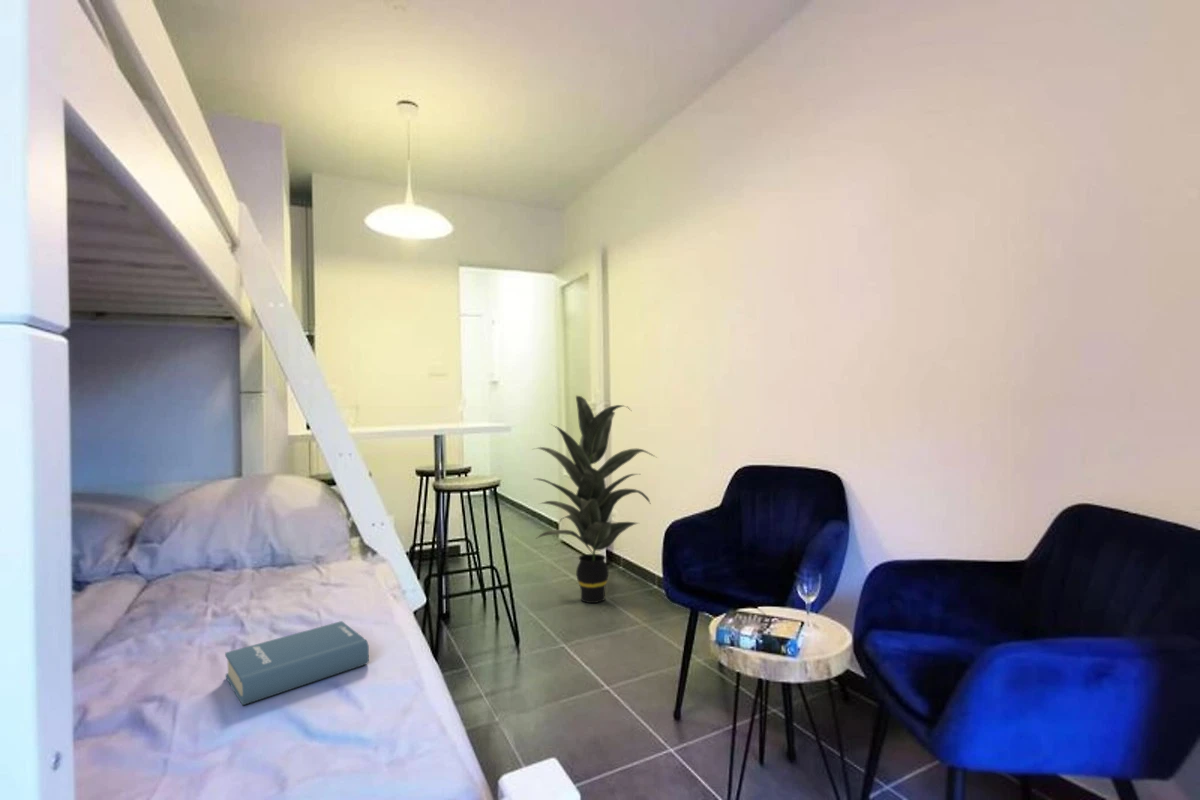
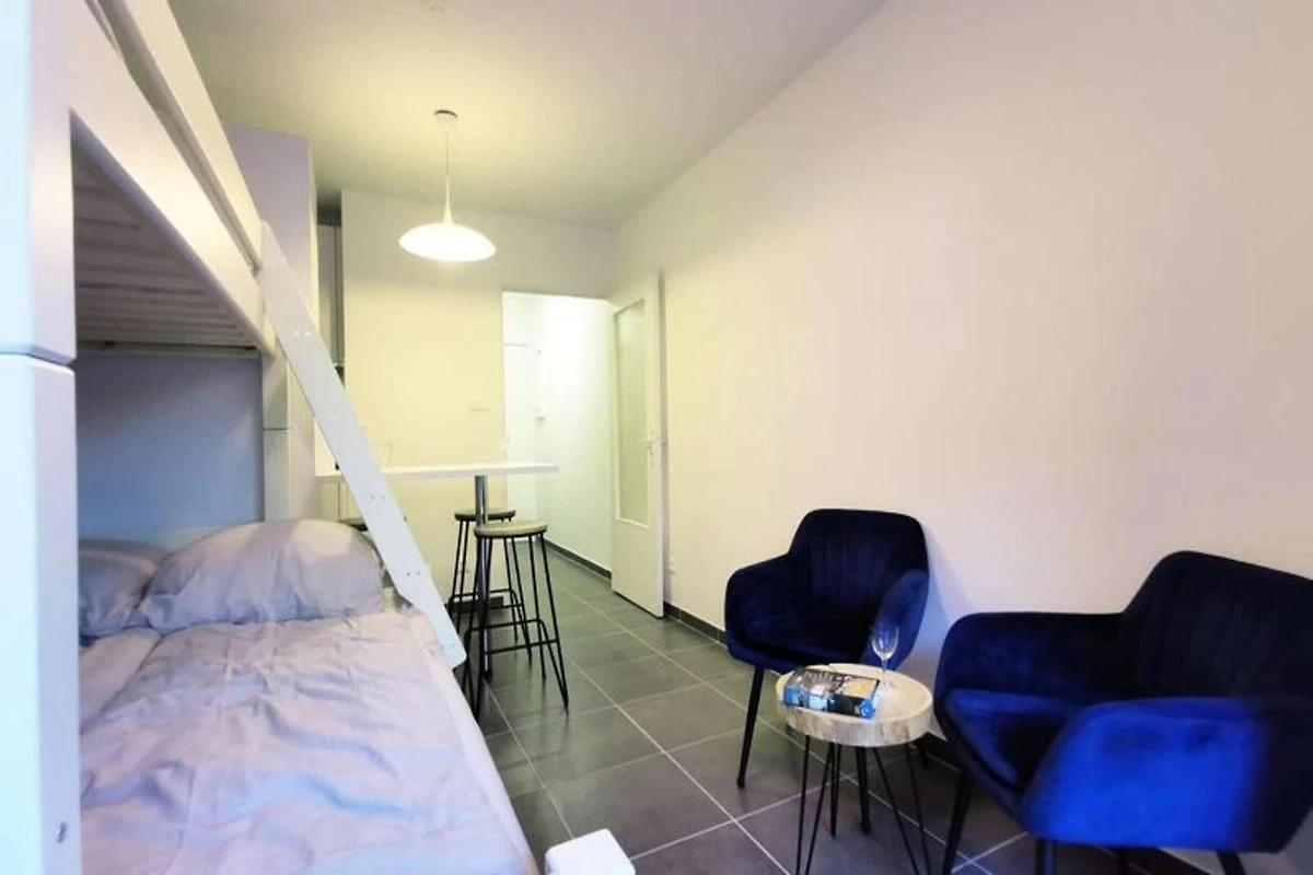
- hardback book [224,620,370,707]
- indoor plant [530,395,659,604]
